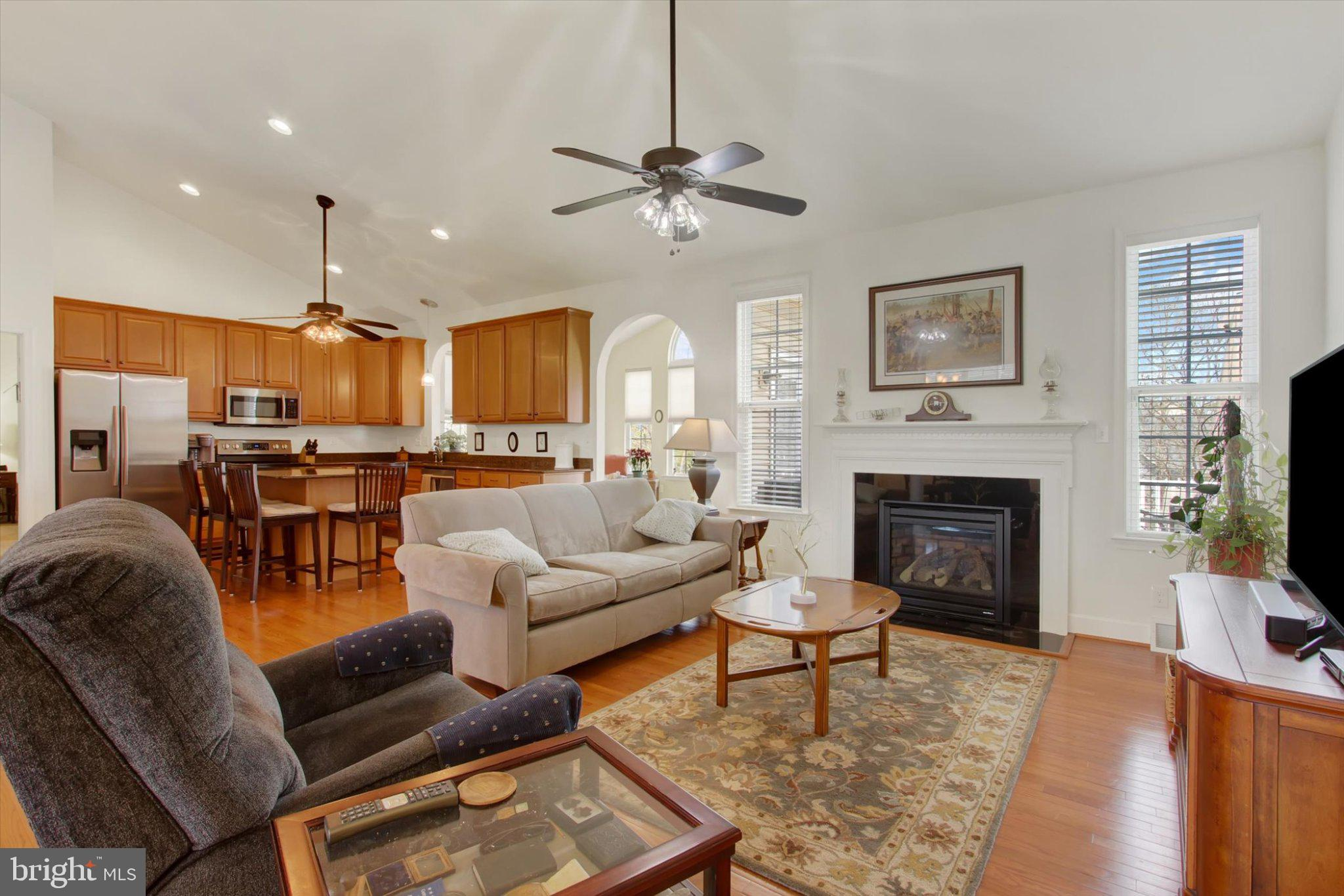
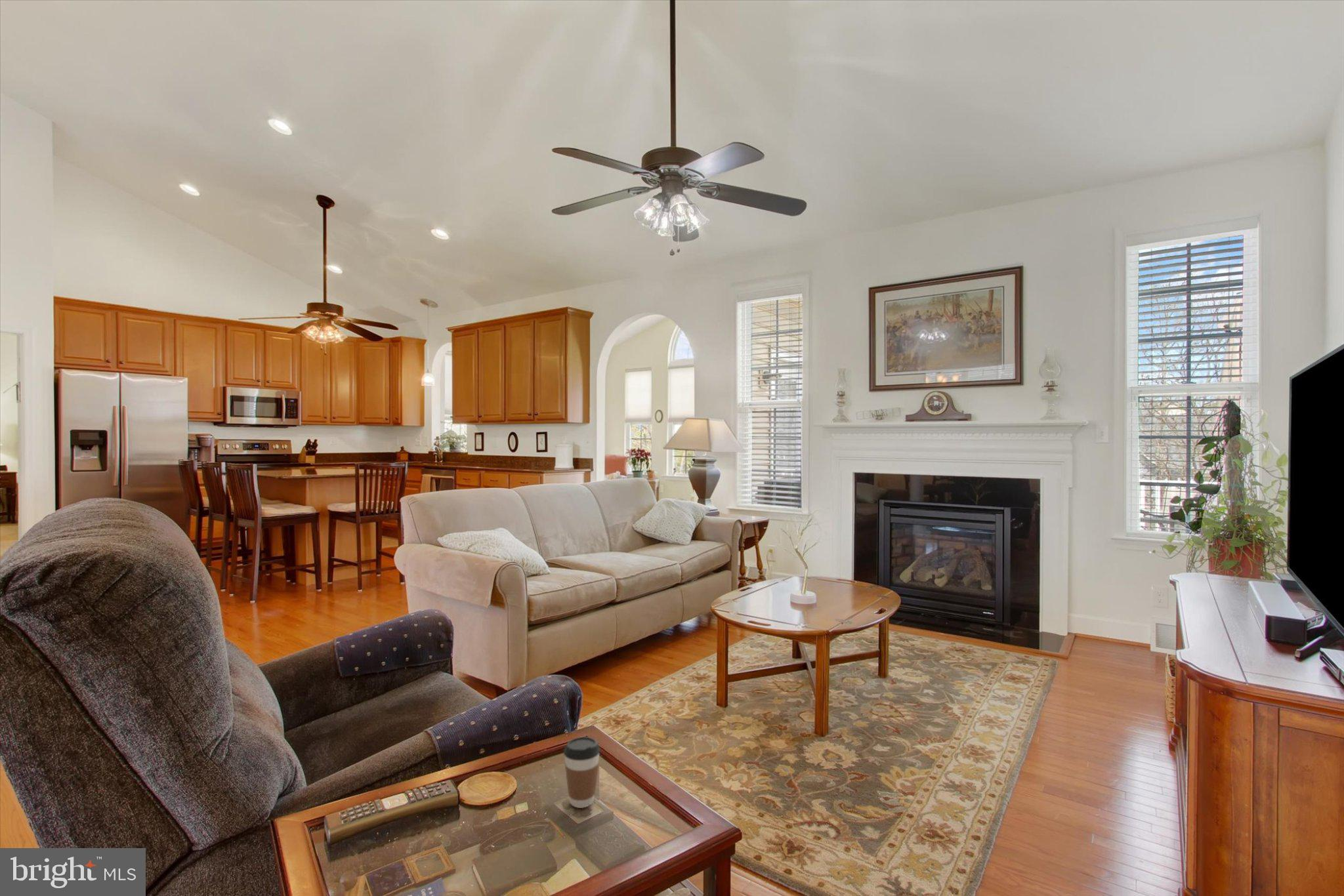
+ coffee cup [563,737,601,809]
